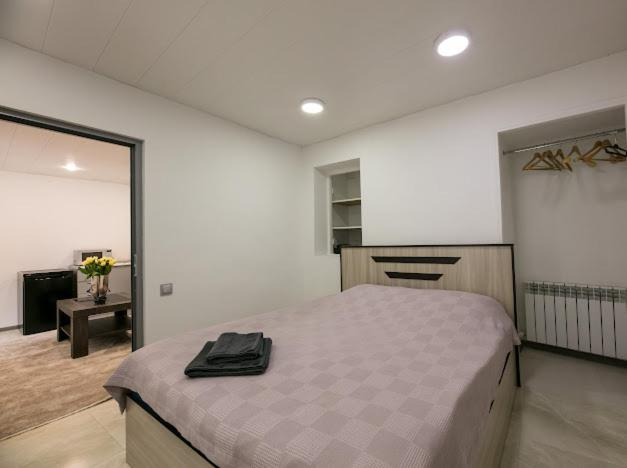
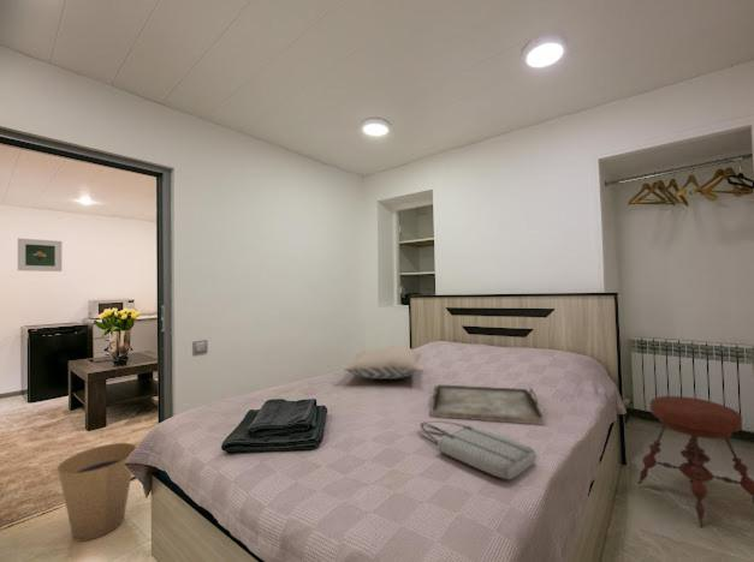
+ tote bag [420,420,538,480]
+ trash can [57,442,137,543]
+ stool [636,395,754,528]
+ pillow [343,345,422,381]
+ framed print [17,237,63,273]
+ serving tray [429,382,546,426]
